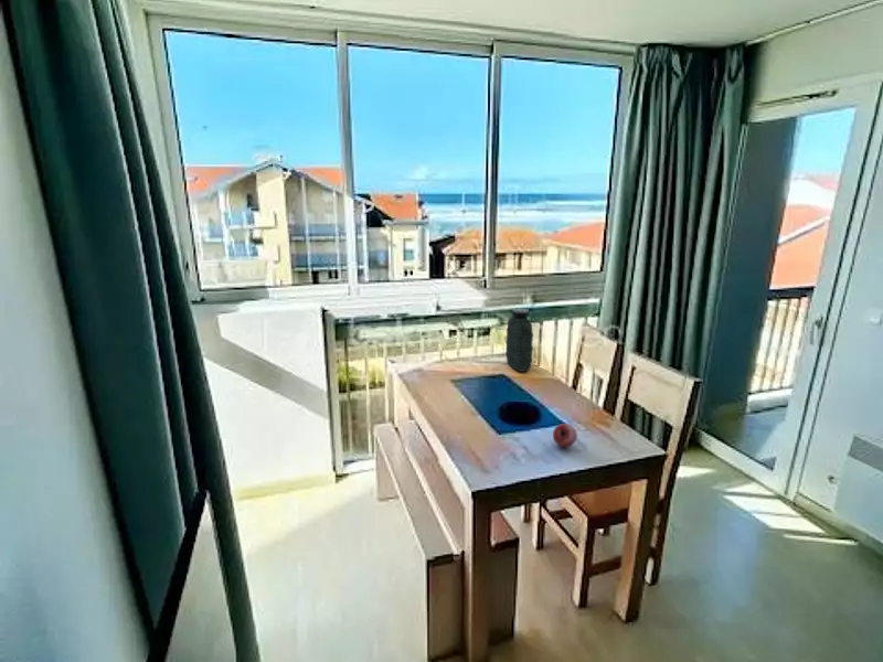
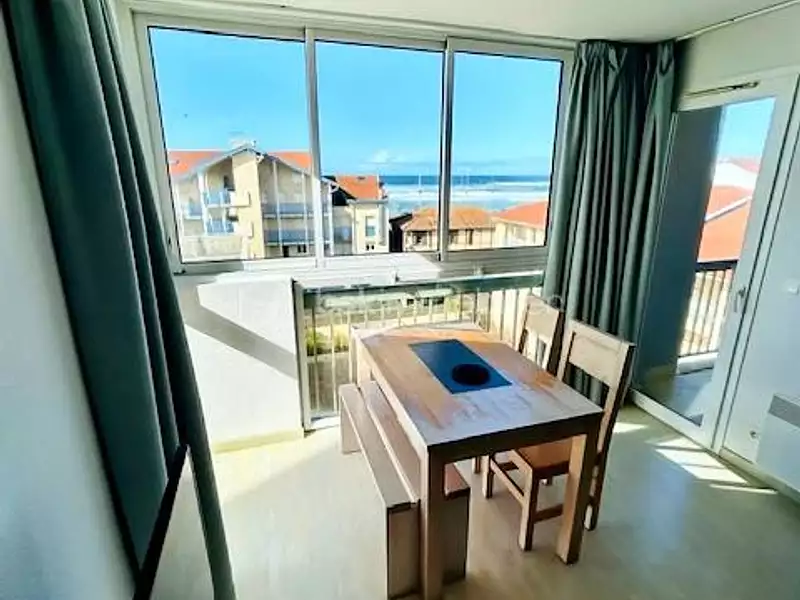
- water jug [504,307,534,373]
- fruit [552,423,578,448]
